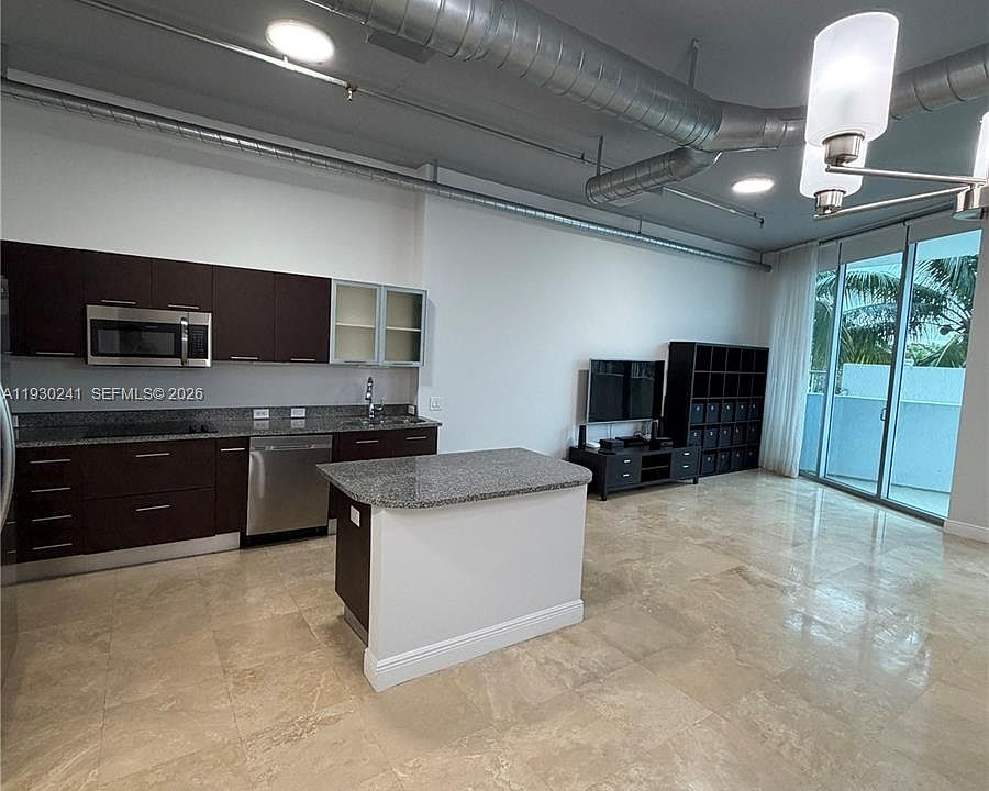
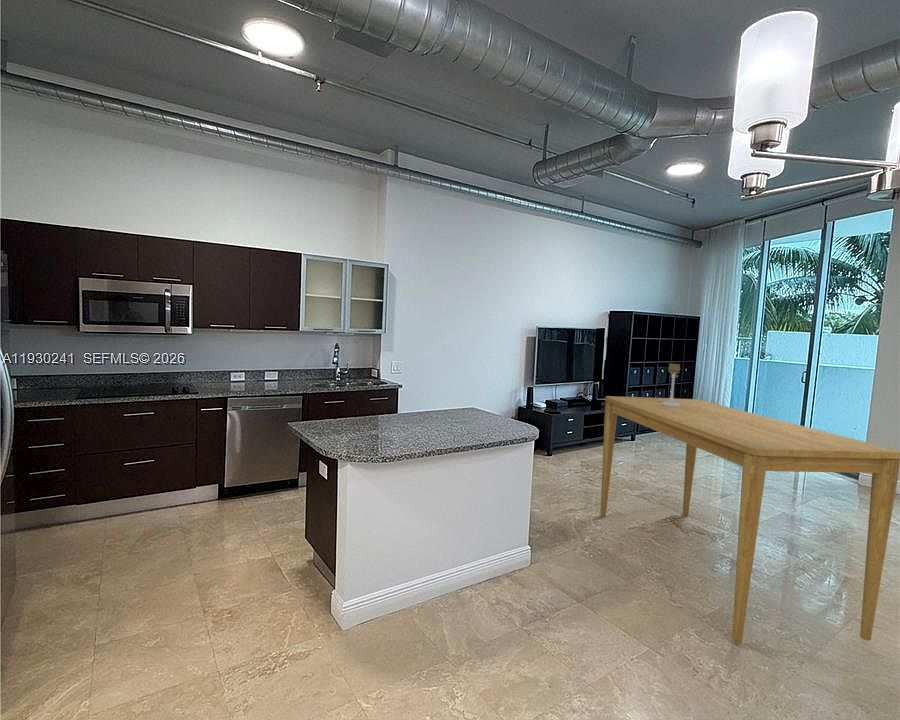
+ dining table [599,395,900,645]
+ candle holder [662,362,681,407]
